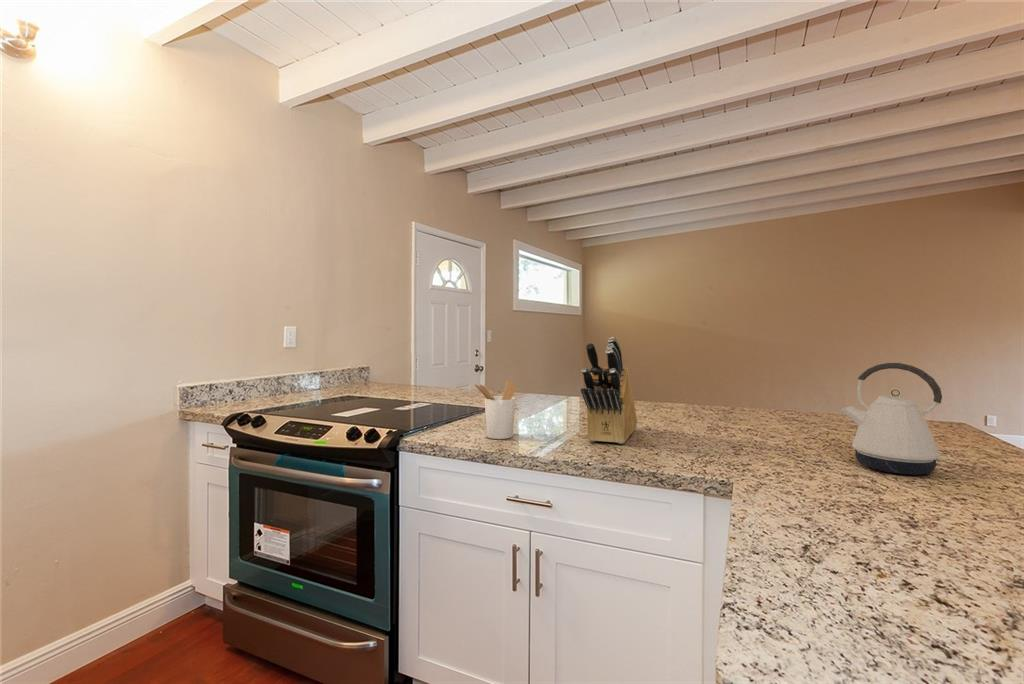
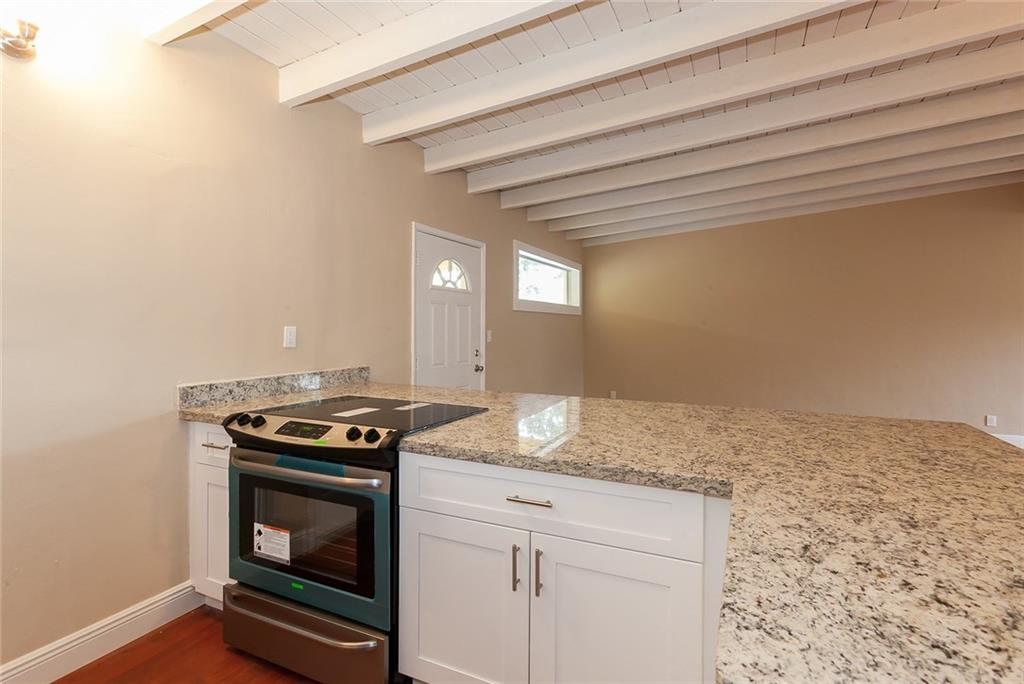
- utensil holder [472,380,517,440]
- kettle [840,362,949,476]
- knife block [580,336,638,445]
